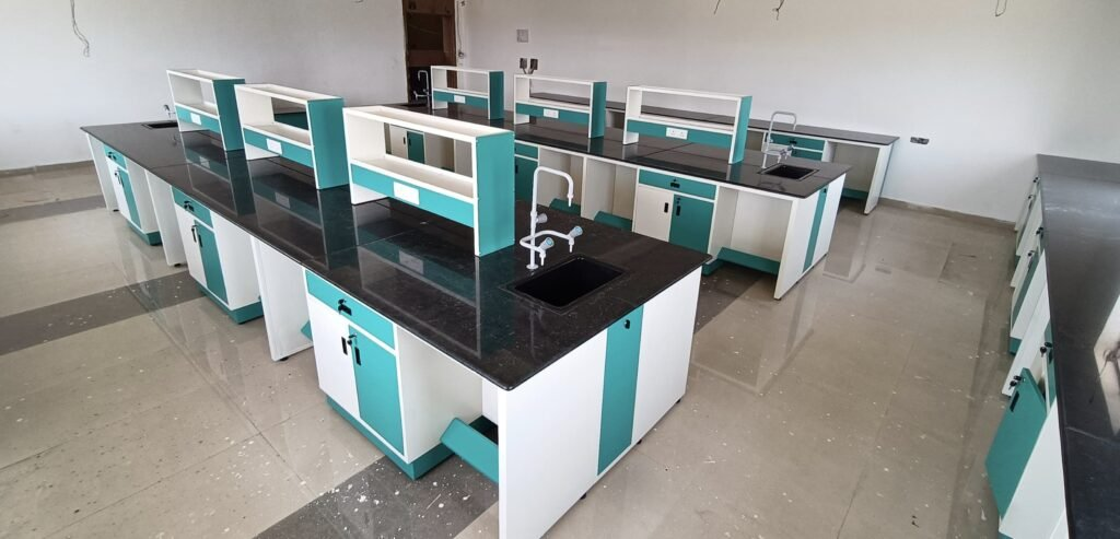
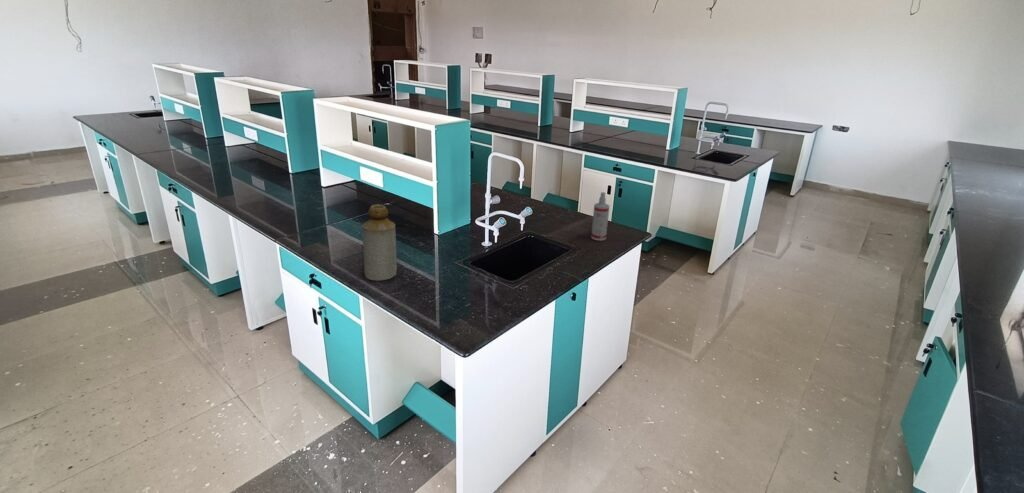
+ bottle [361,203,398,281]
+ spray bottle [590,191,610,242]
